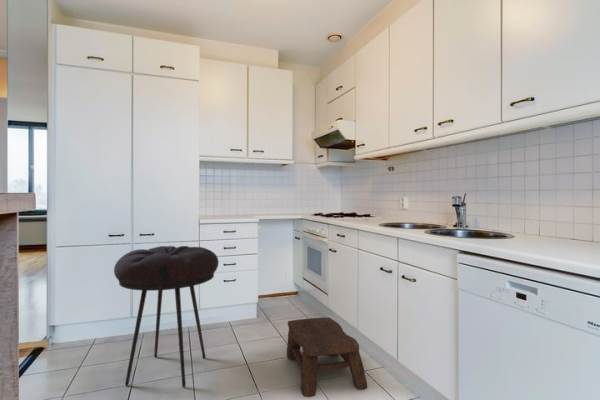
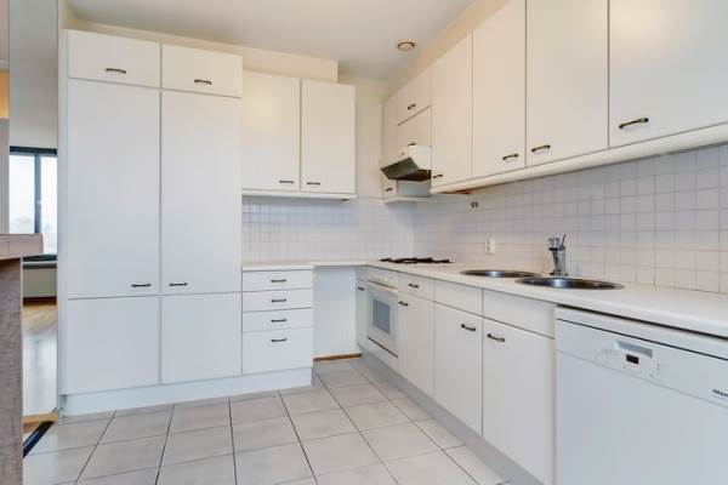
- stool [113,245,219,388]
- stool [286,316,368,398]
